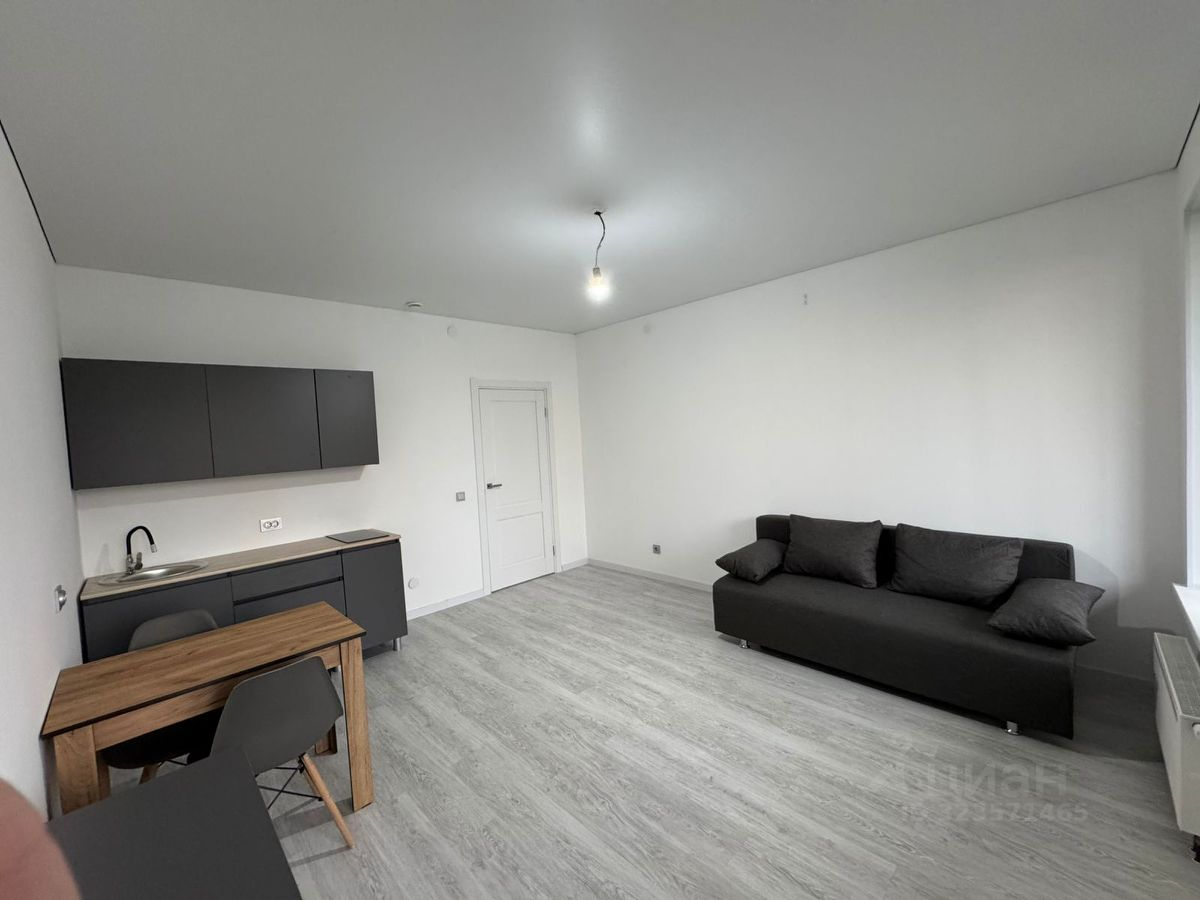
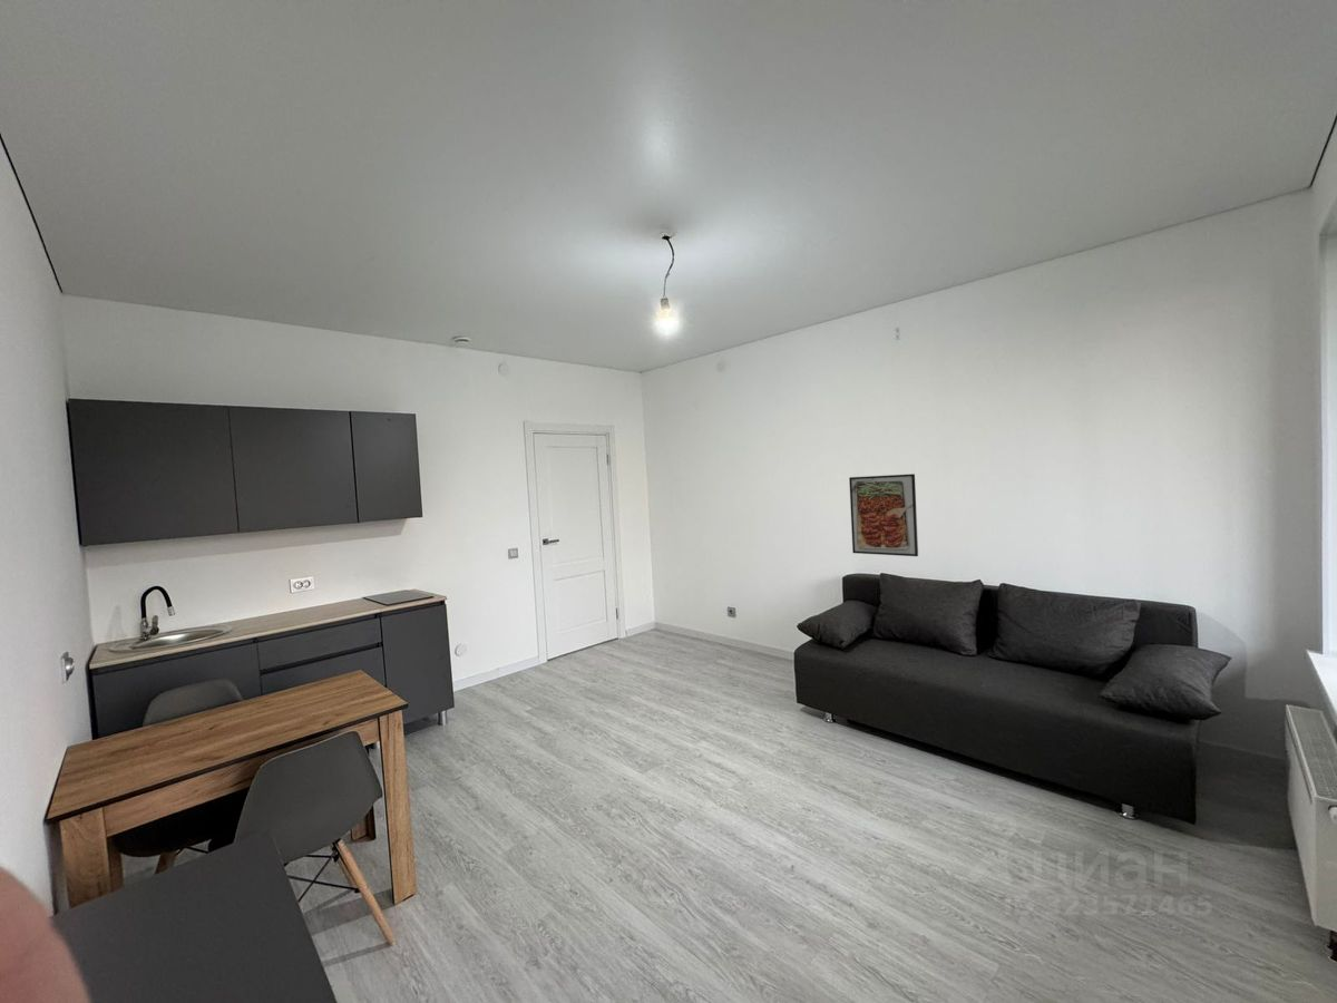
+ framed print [848,473,919,557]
